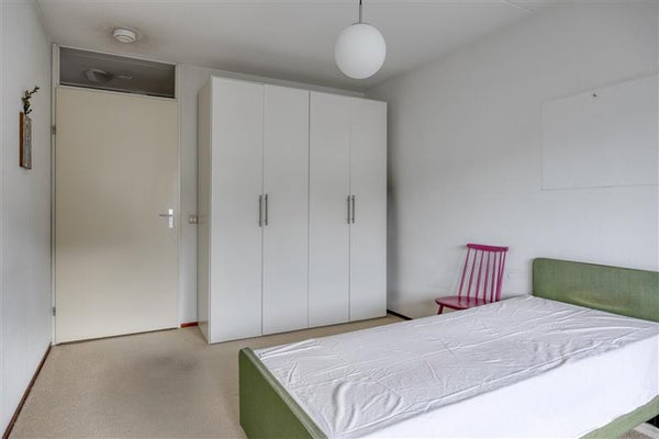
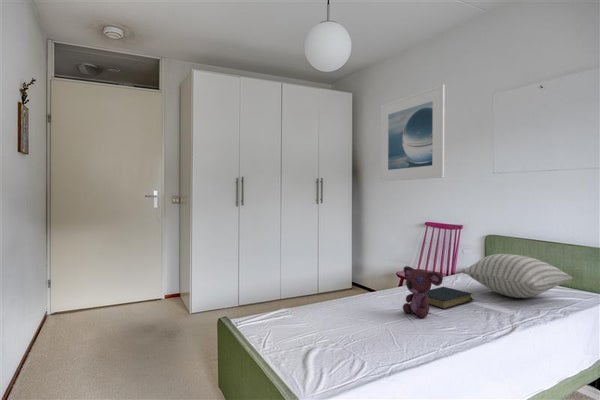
+ teddy bear [402,265,444,319]
+ hardback book [426,286,473,310]
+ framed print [379,84,446,182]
+ pillow [460,253,574,299]
